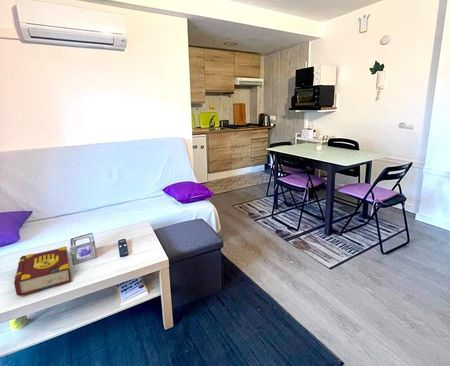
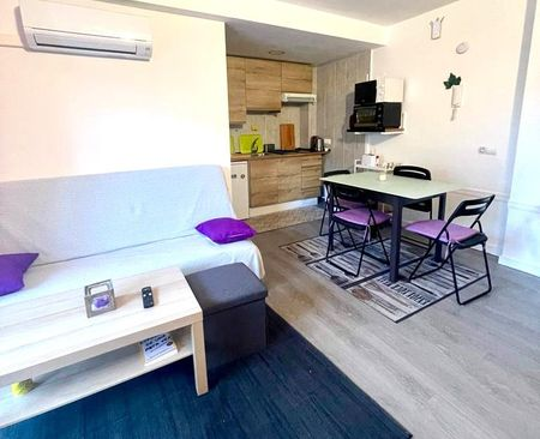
- book [13,245,72,297]
